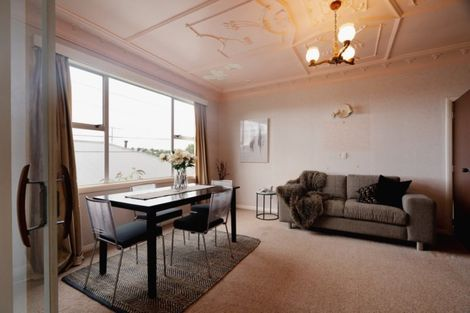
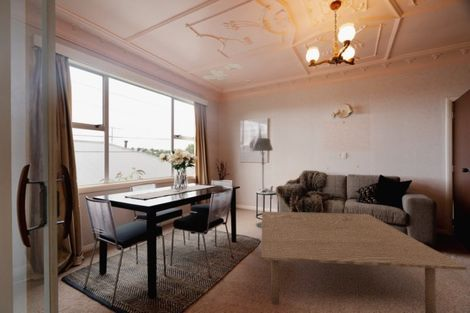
+ floor lamp [252,137,274,229]
+ coffee table [261,211,467,313]
